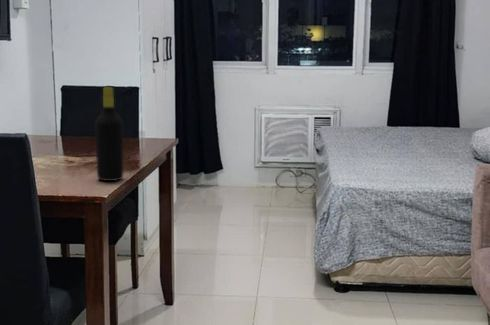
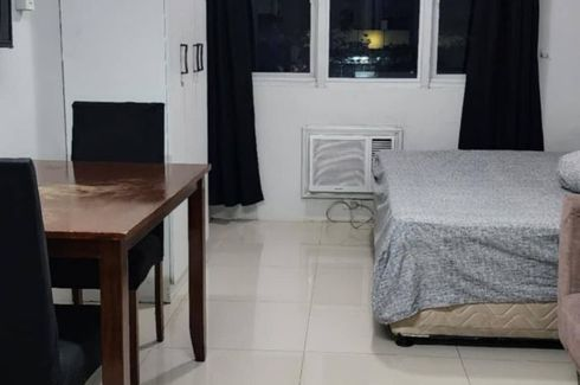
- bottle [94,87,124,182]
